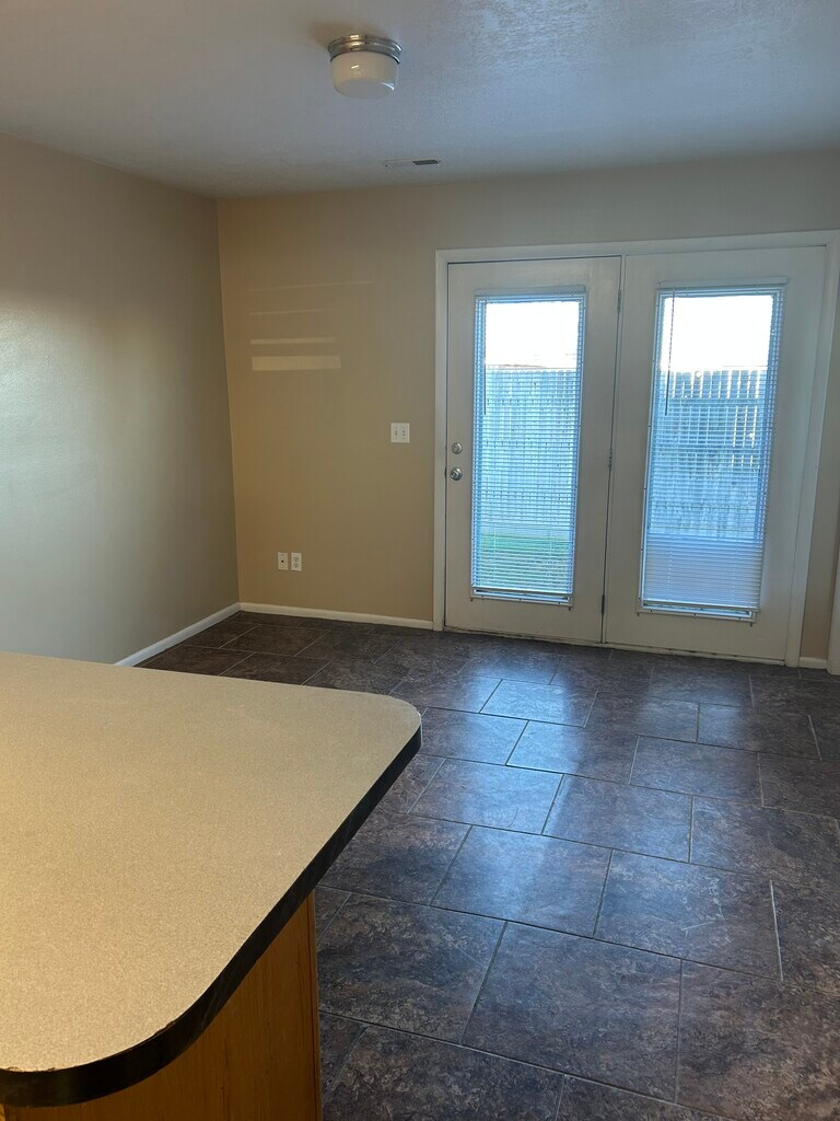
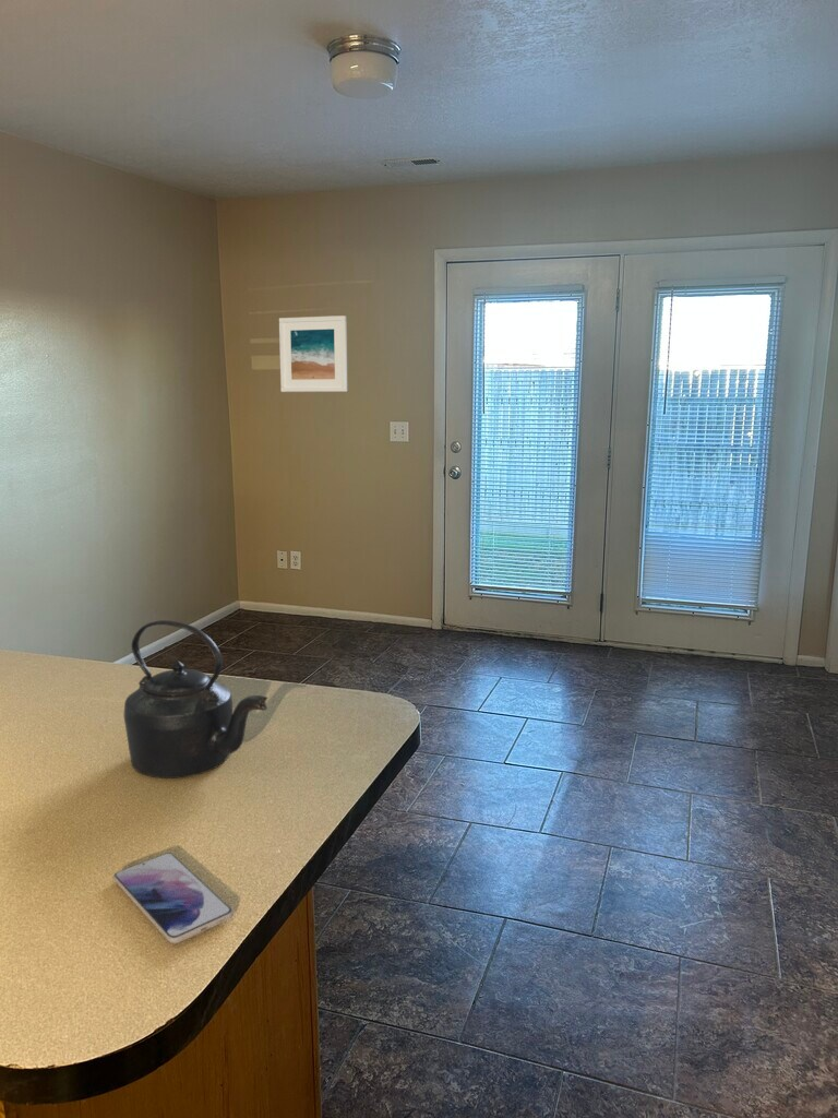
+ smartphone [112,852,235,944]
+ kettle [123,619,268,780]
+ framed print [278,314,348,393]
